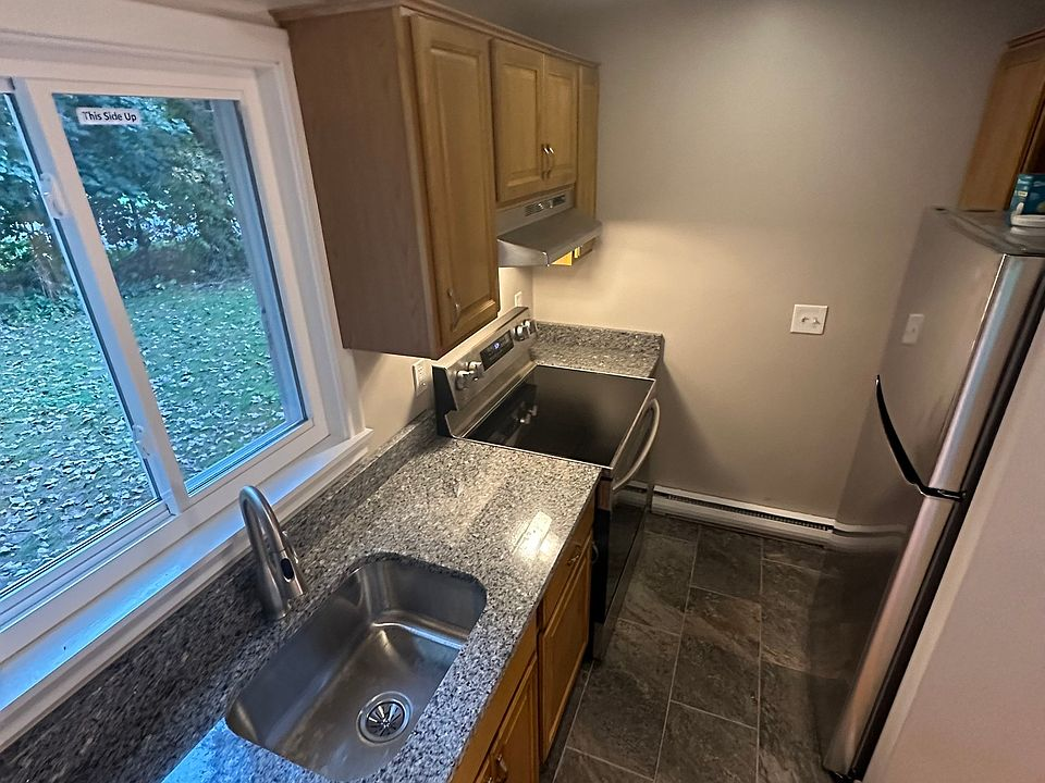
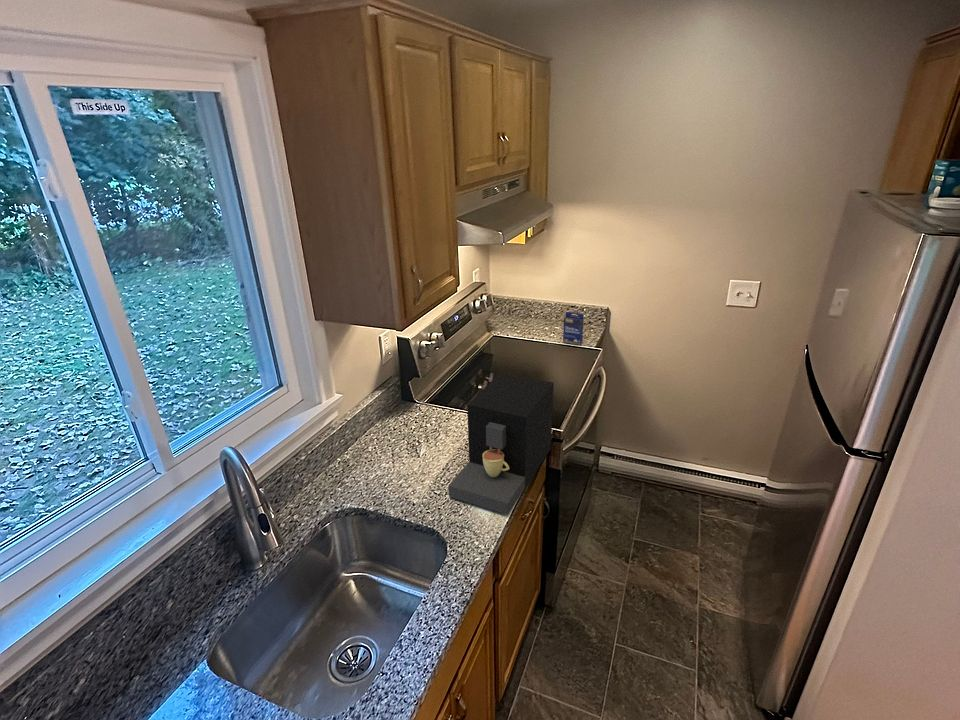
+ coffee maker [447,372,554,516]
+ small box [562,311,585,346]
